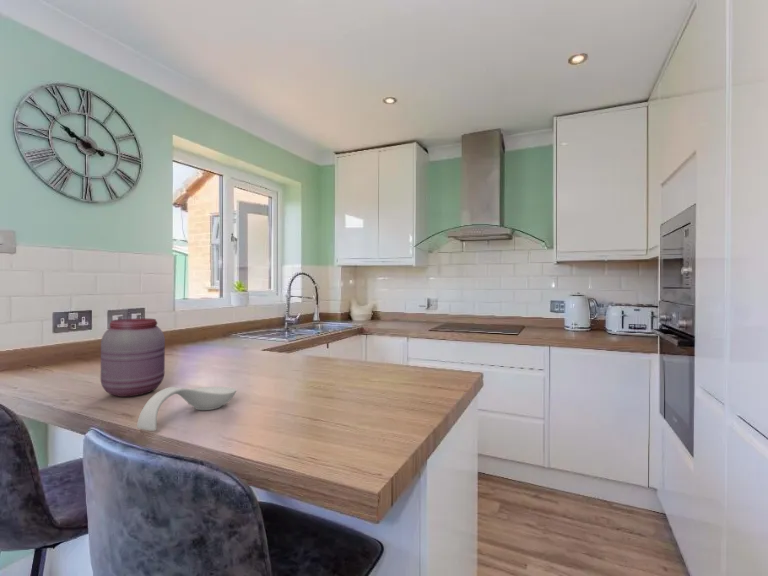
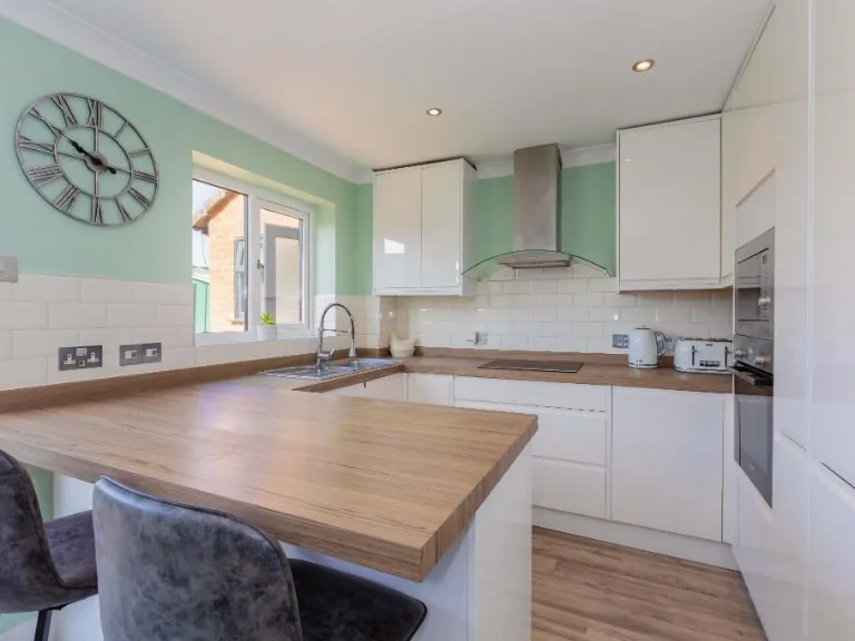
- jar [100,318,166,398]
- spoon rest [136,386,237,432]
